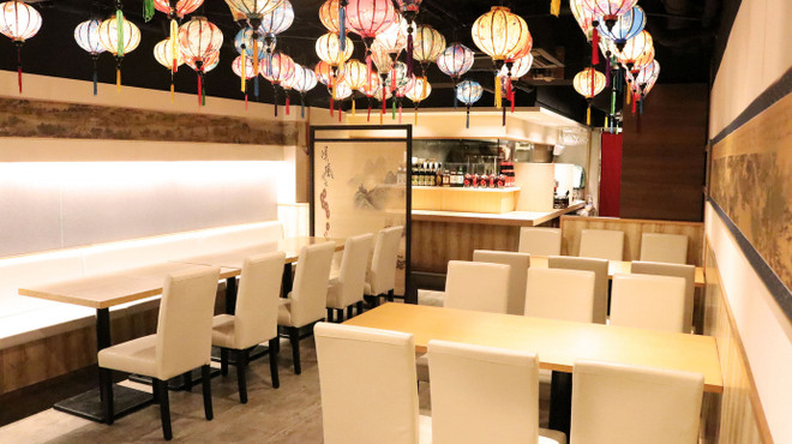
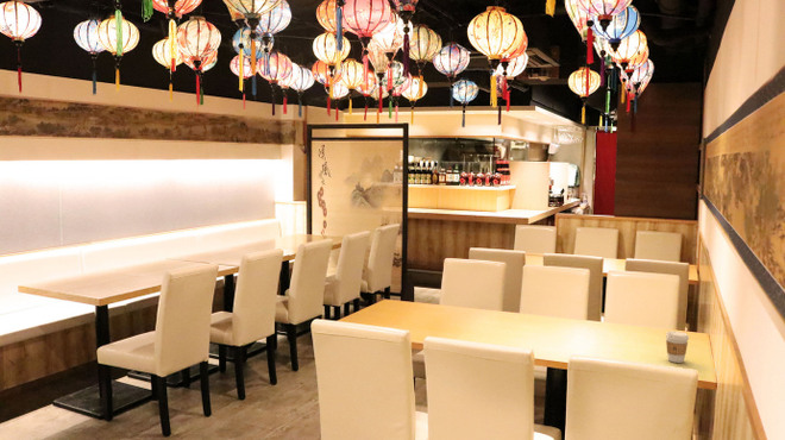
+ coffee cup [665,329,690,364]
